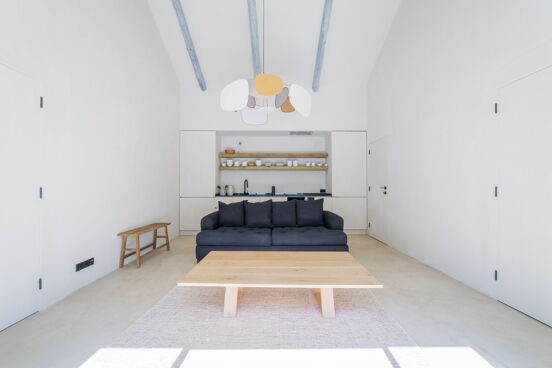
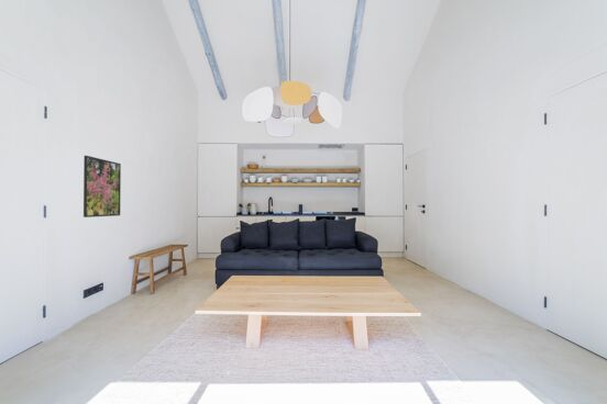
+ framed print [82,155,122,218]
